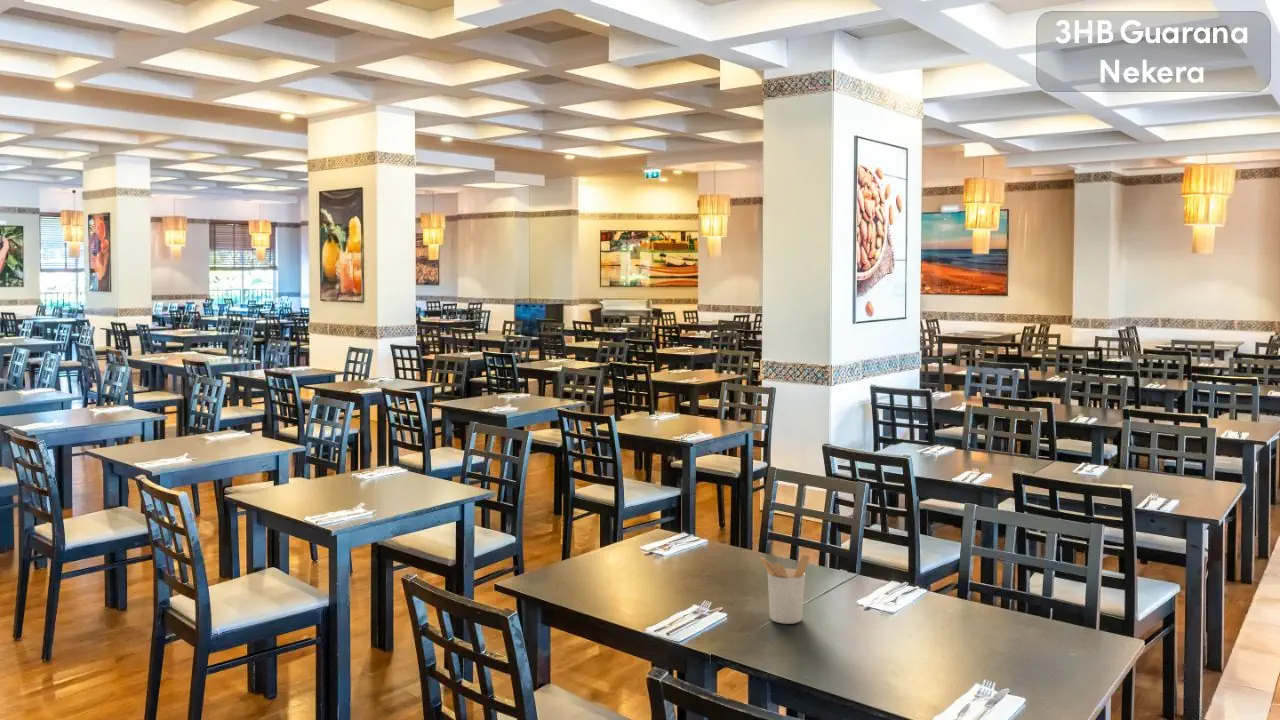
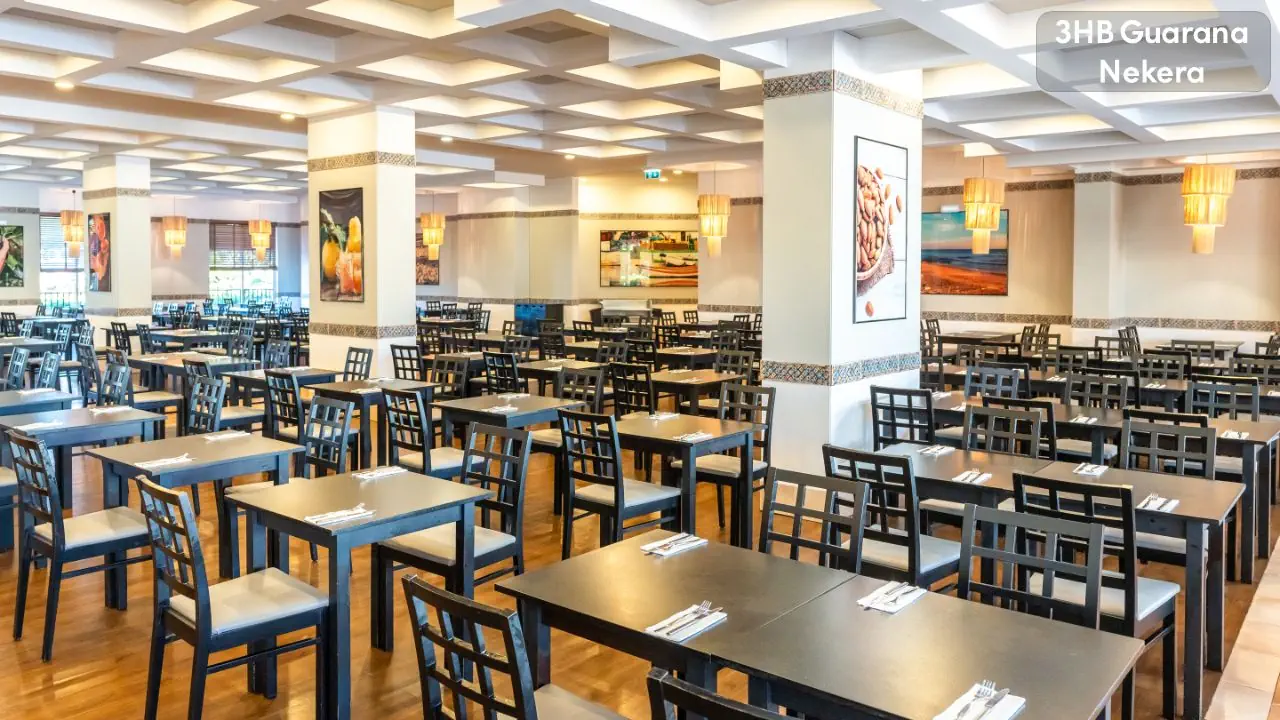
- utensil holder [759,553,811,625]
